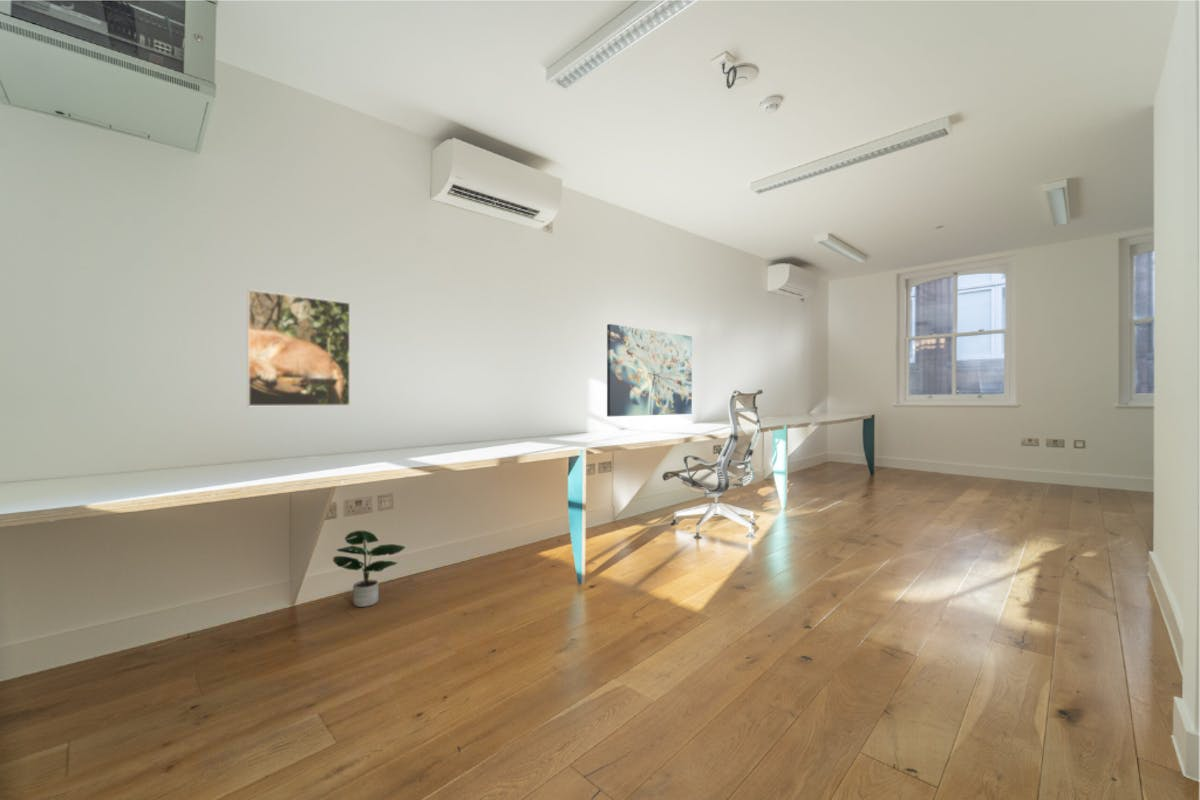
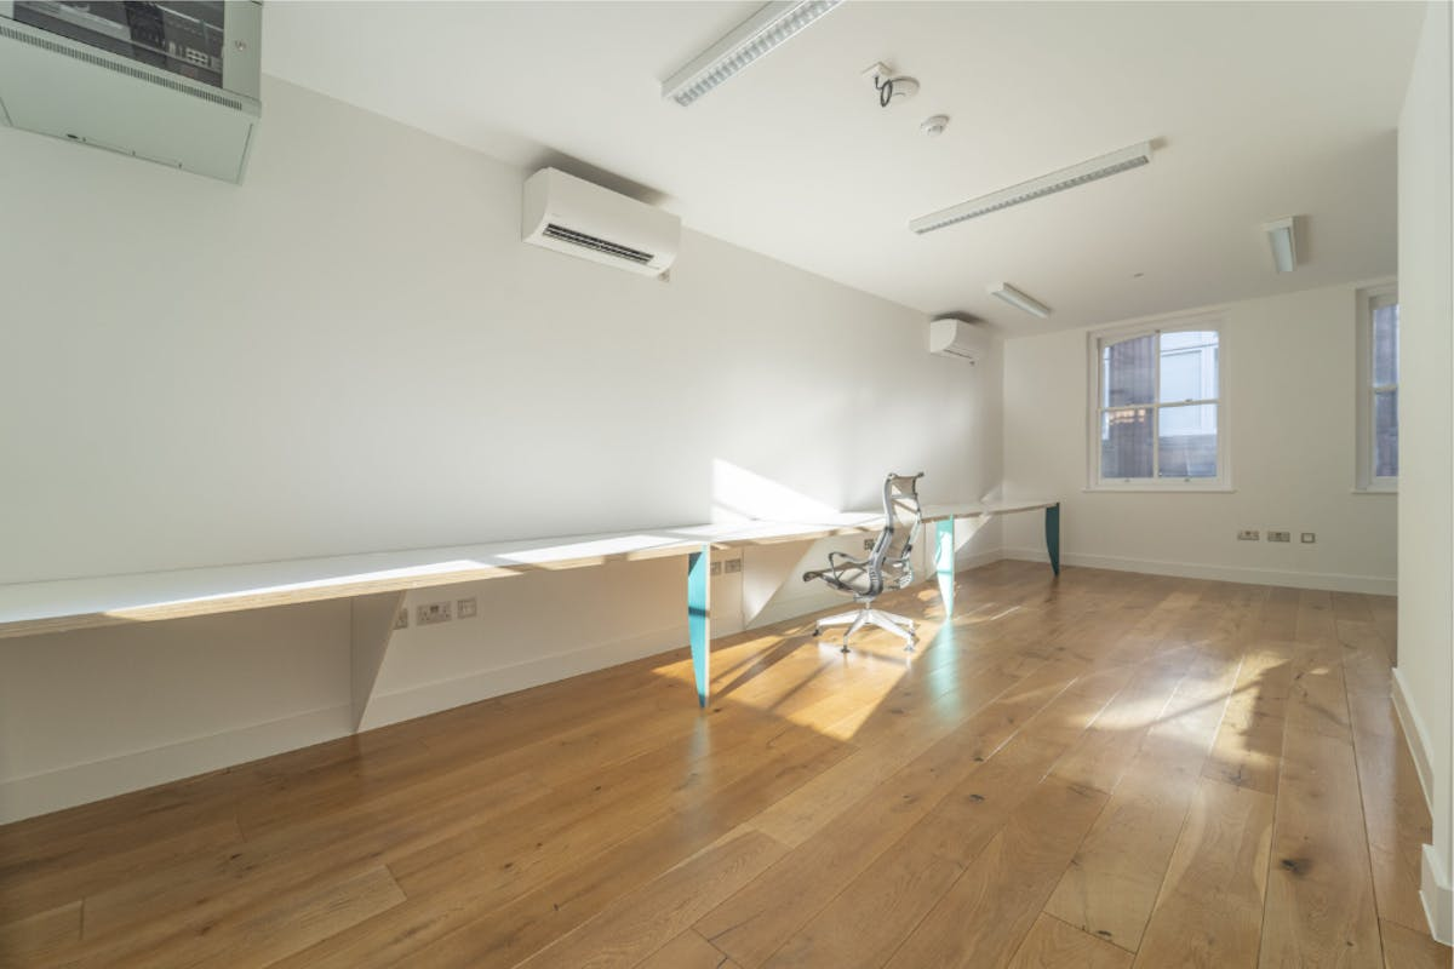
- wall art [606,323,693,417]
- potted plant [332,530,407,608]
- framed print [246,289,351,407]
